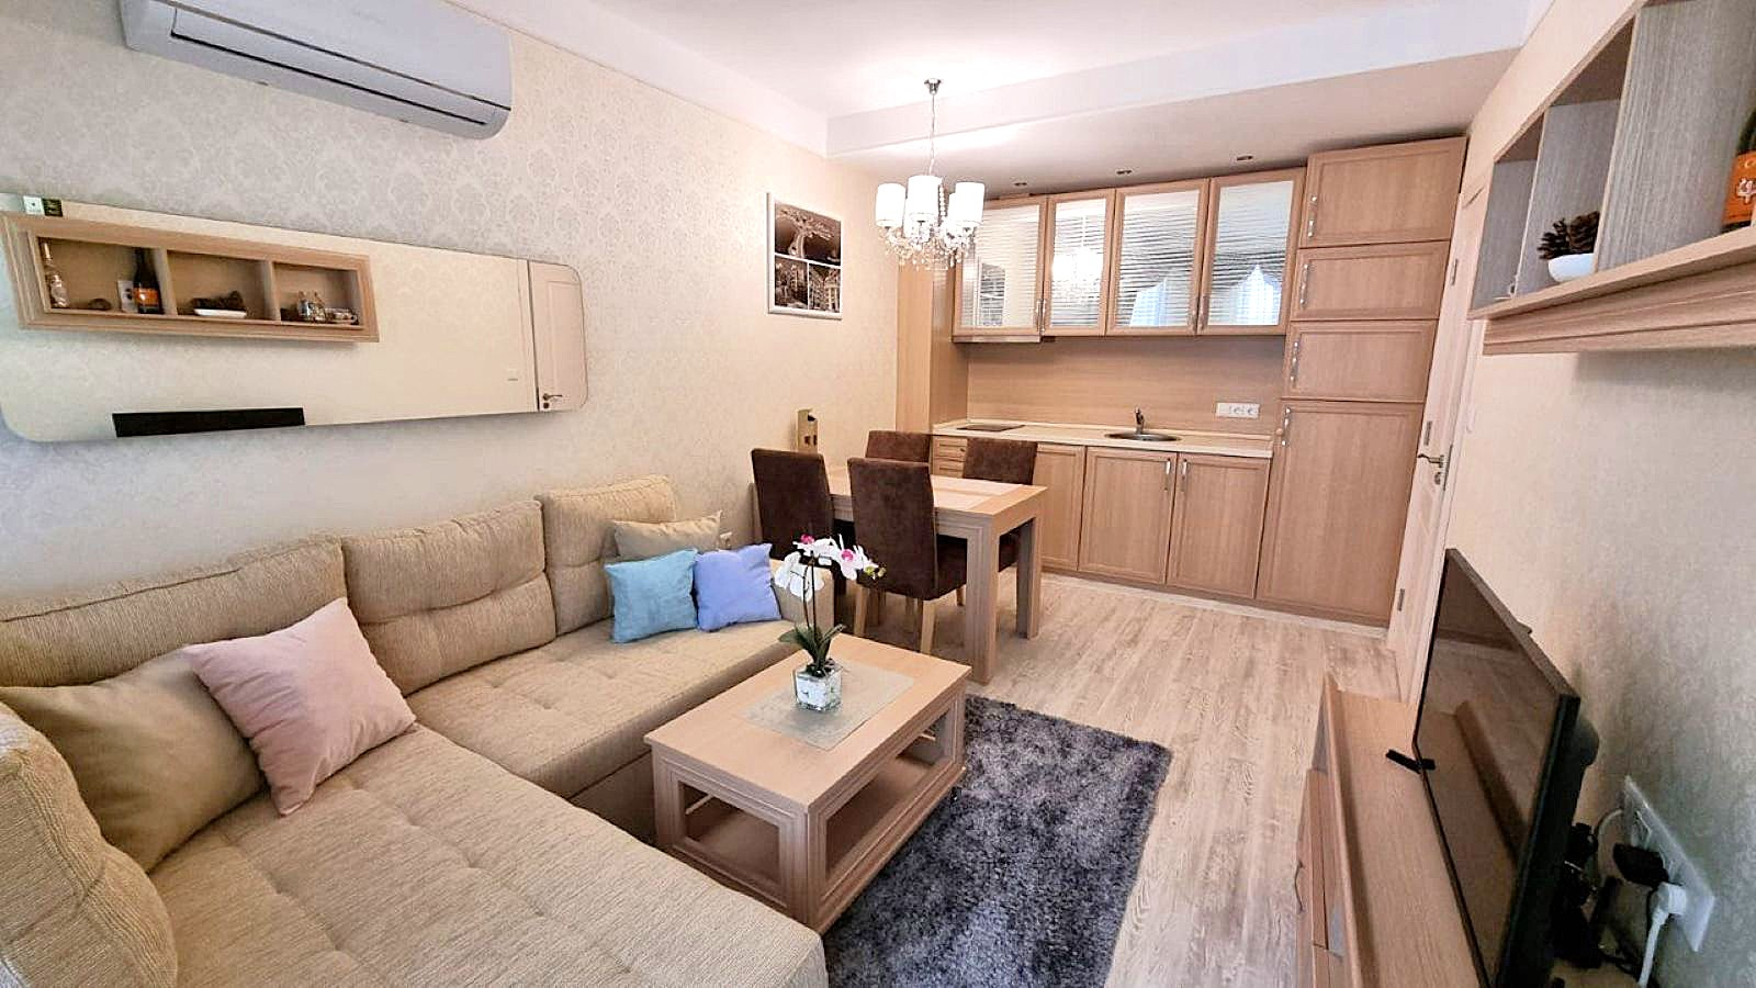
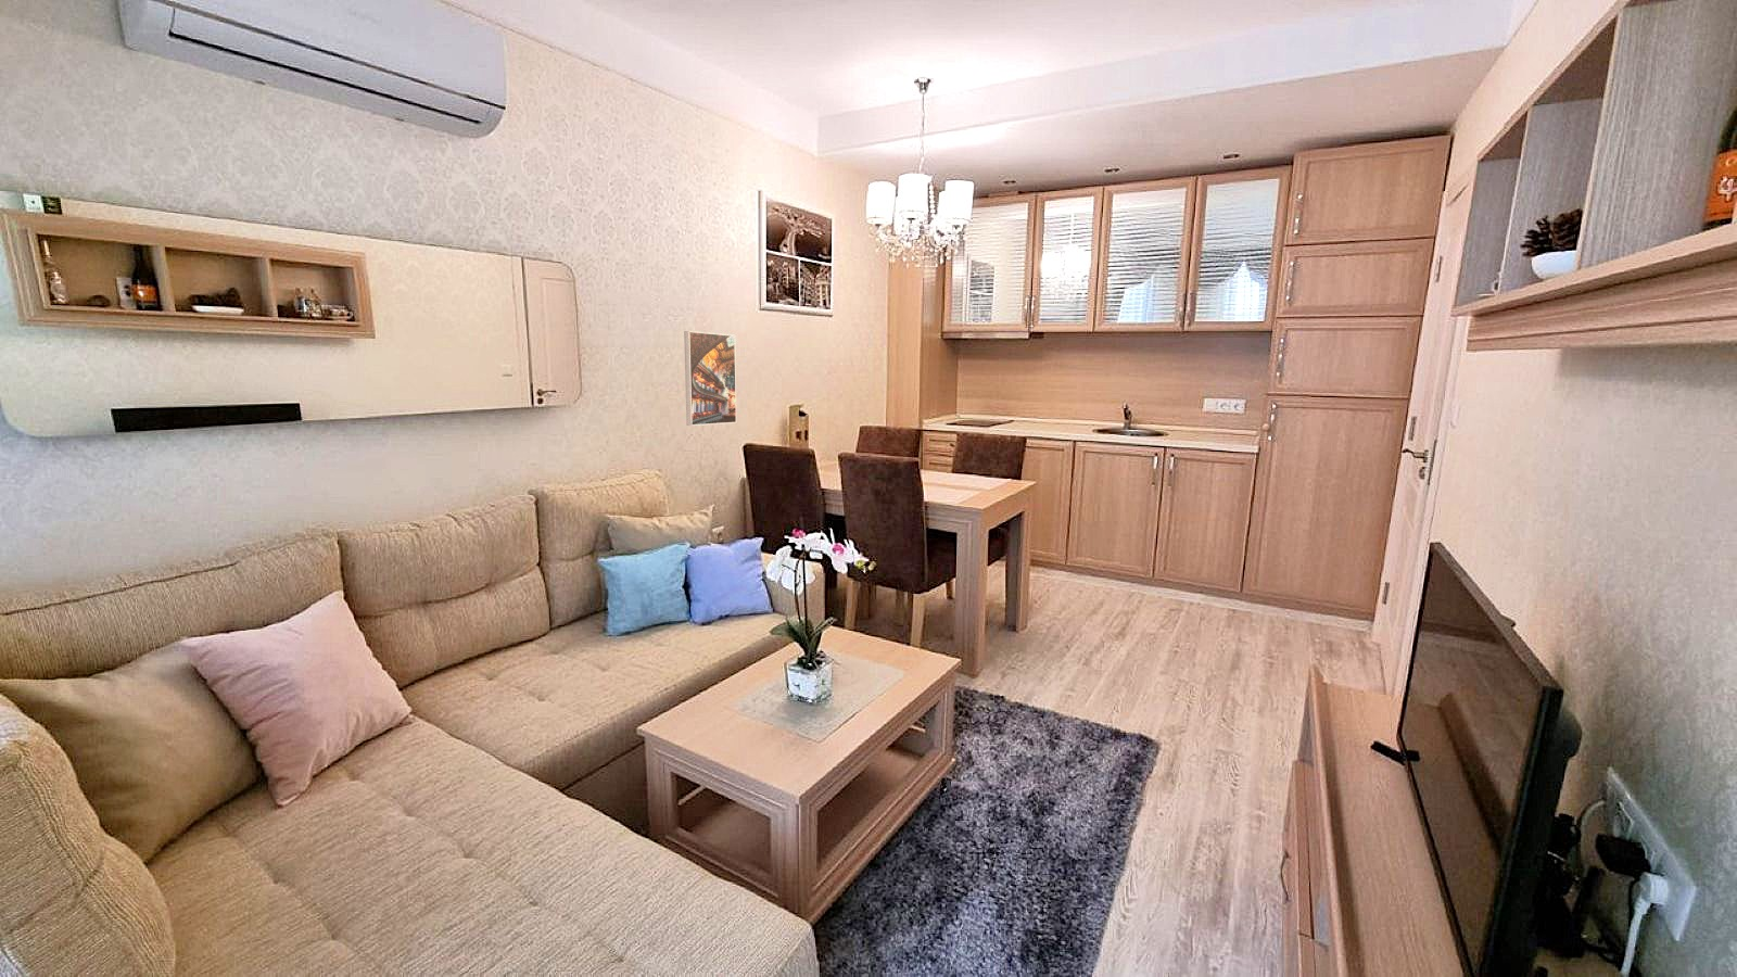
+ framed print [682,330,737,427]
